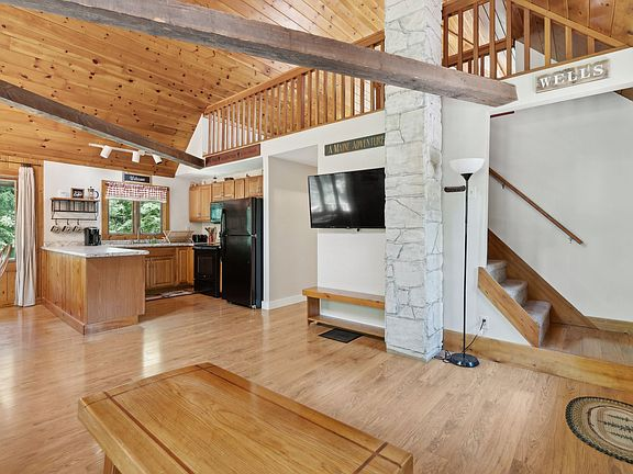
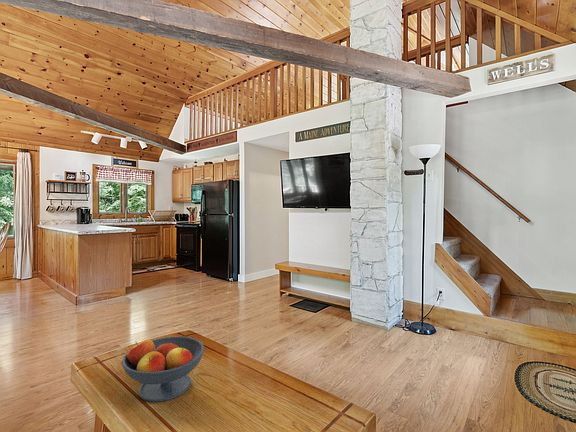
+ fruit bowl [121,336,205,403]
